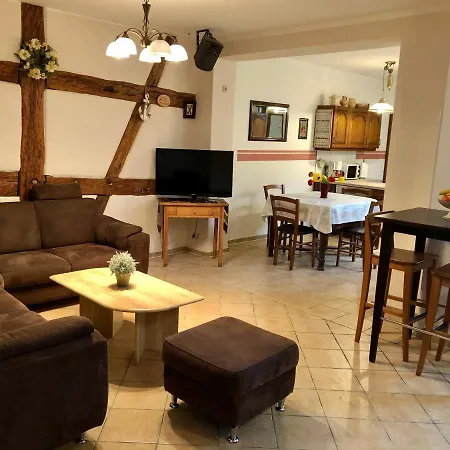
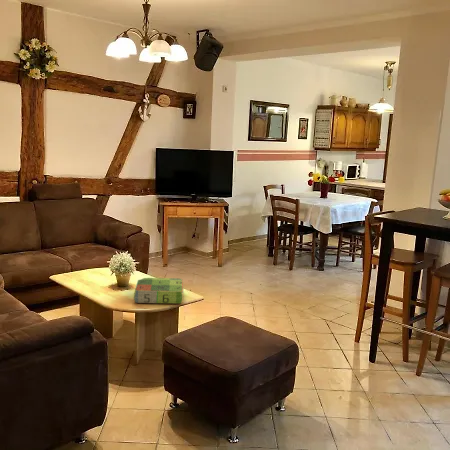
+ board game [133,277,184,304]
